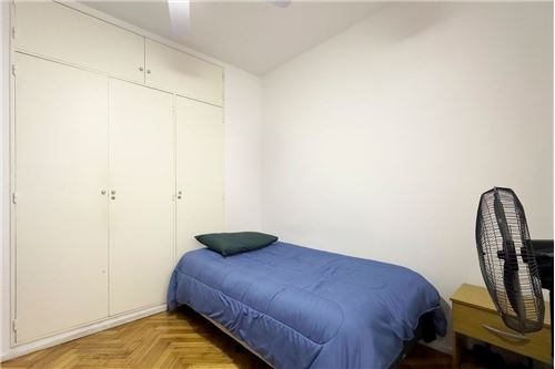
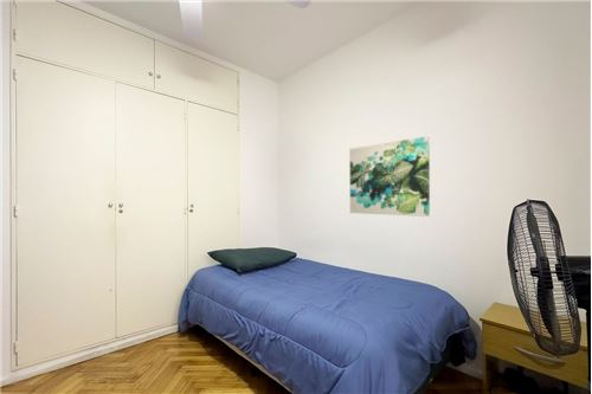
+ wall art [348,135,431,218]
